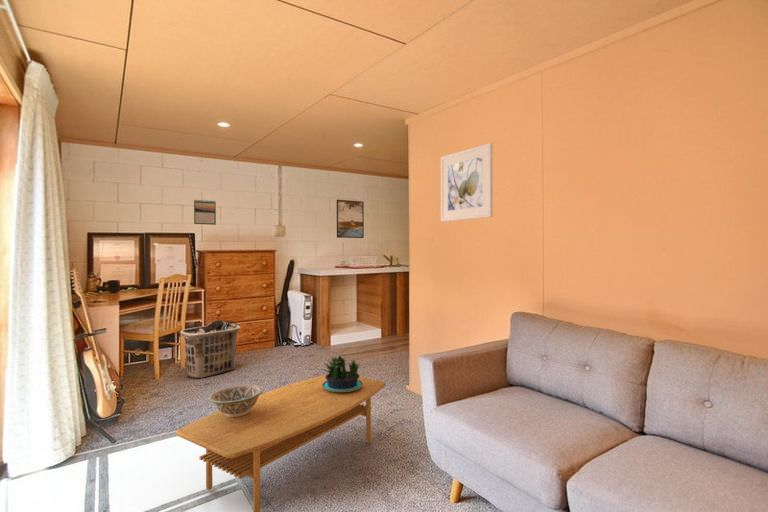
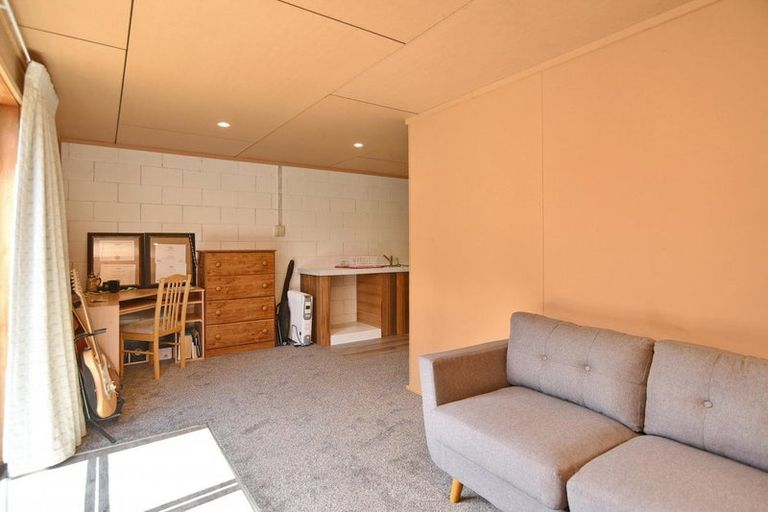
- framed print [440,142,494,223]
- clothes hamper [179,319,242,379]
- calendar [193,199,217,226]
- potted plant [317,355,363,392]
- decorative bowl [207,383,265,417]
- coffee table [175,373,387,512]
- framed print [336,199,365,239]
